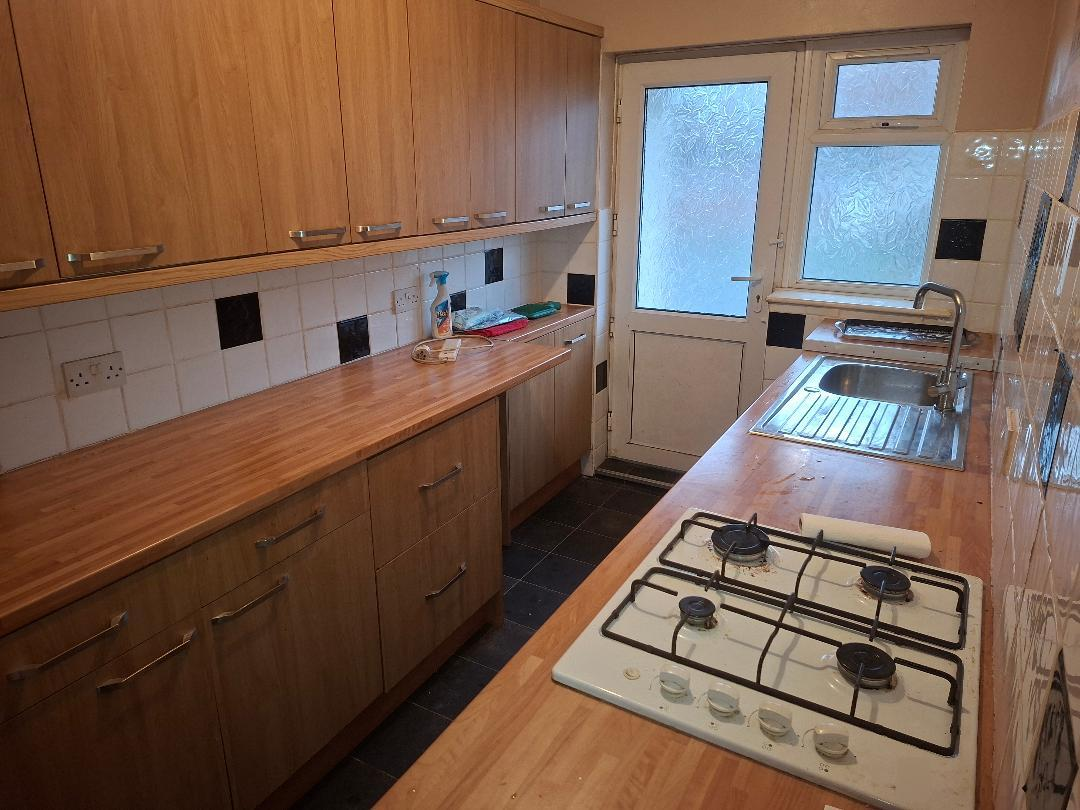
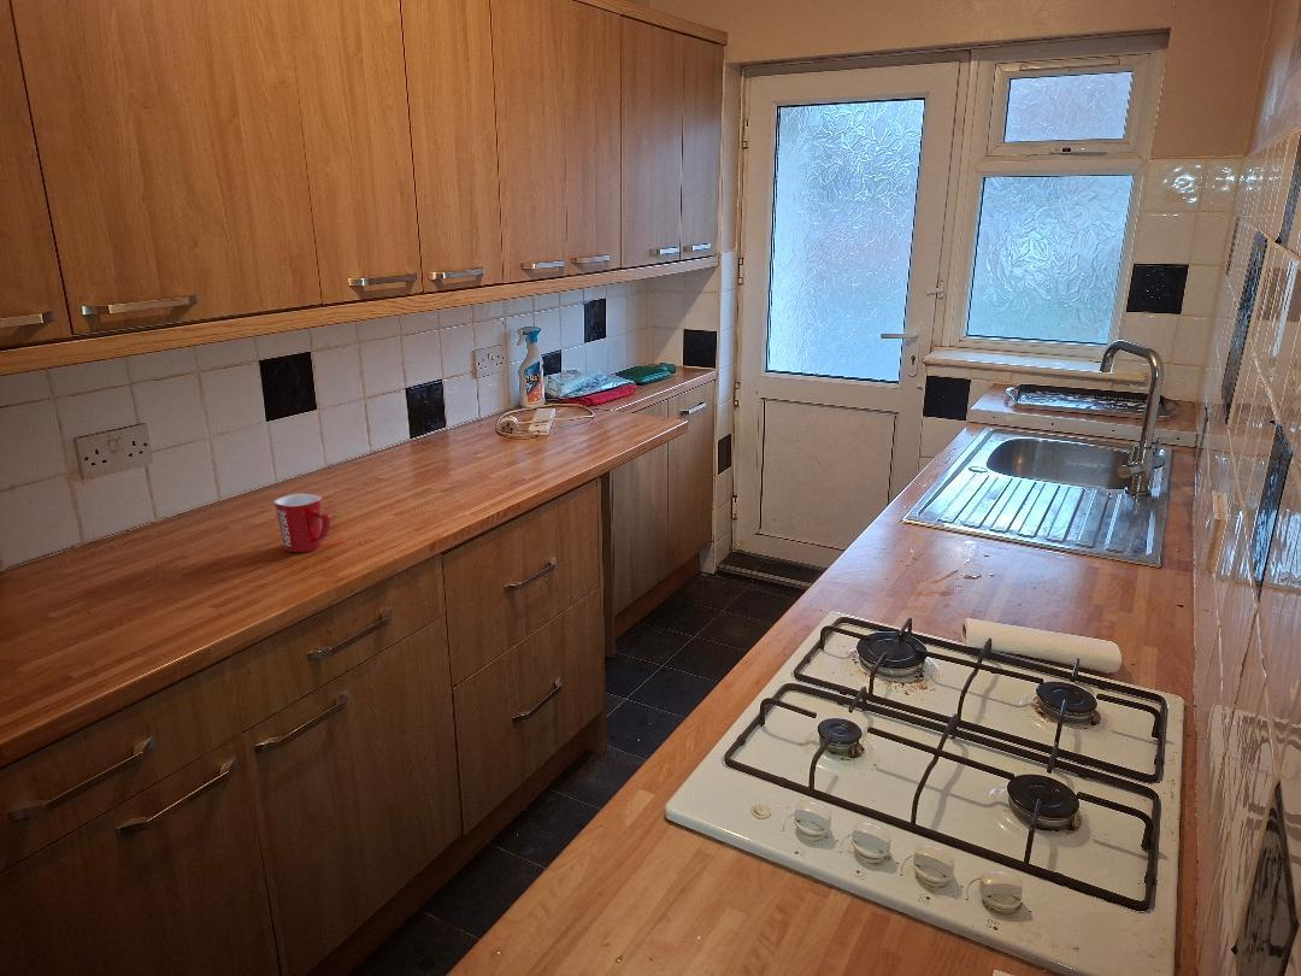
+ mug [273,493,331,553]
